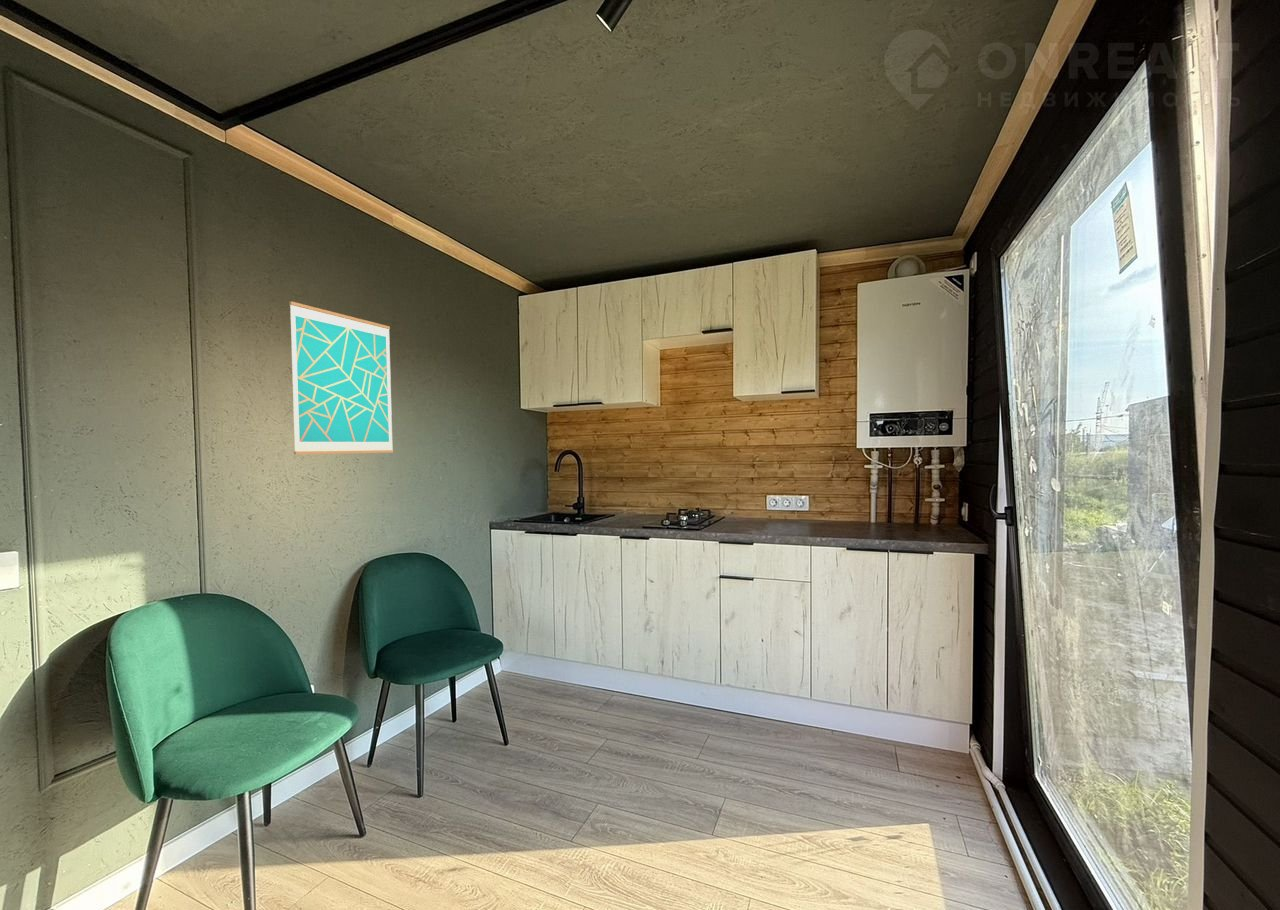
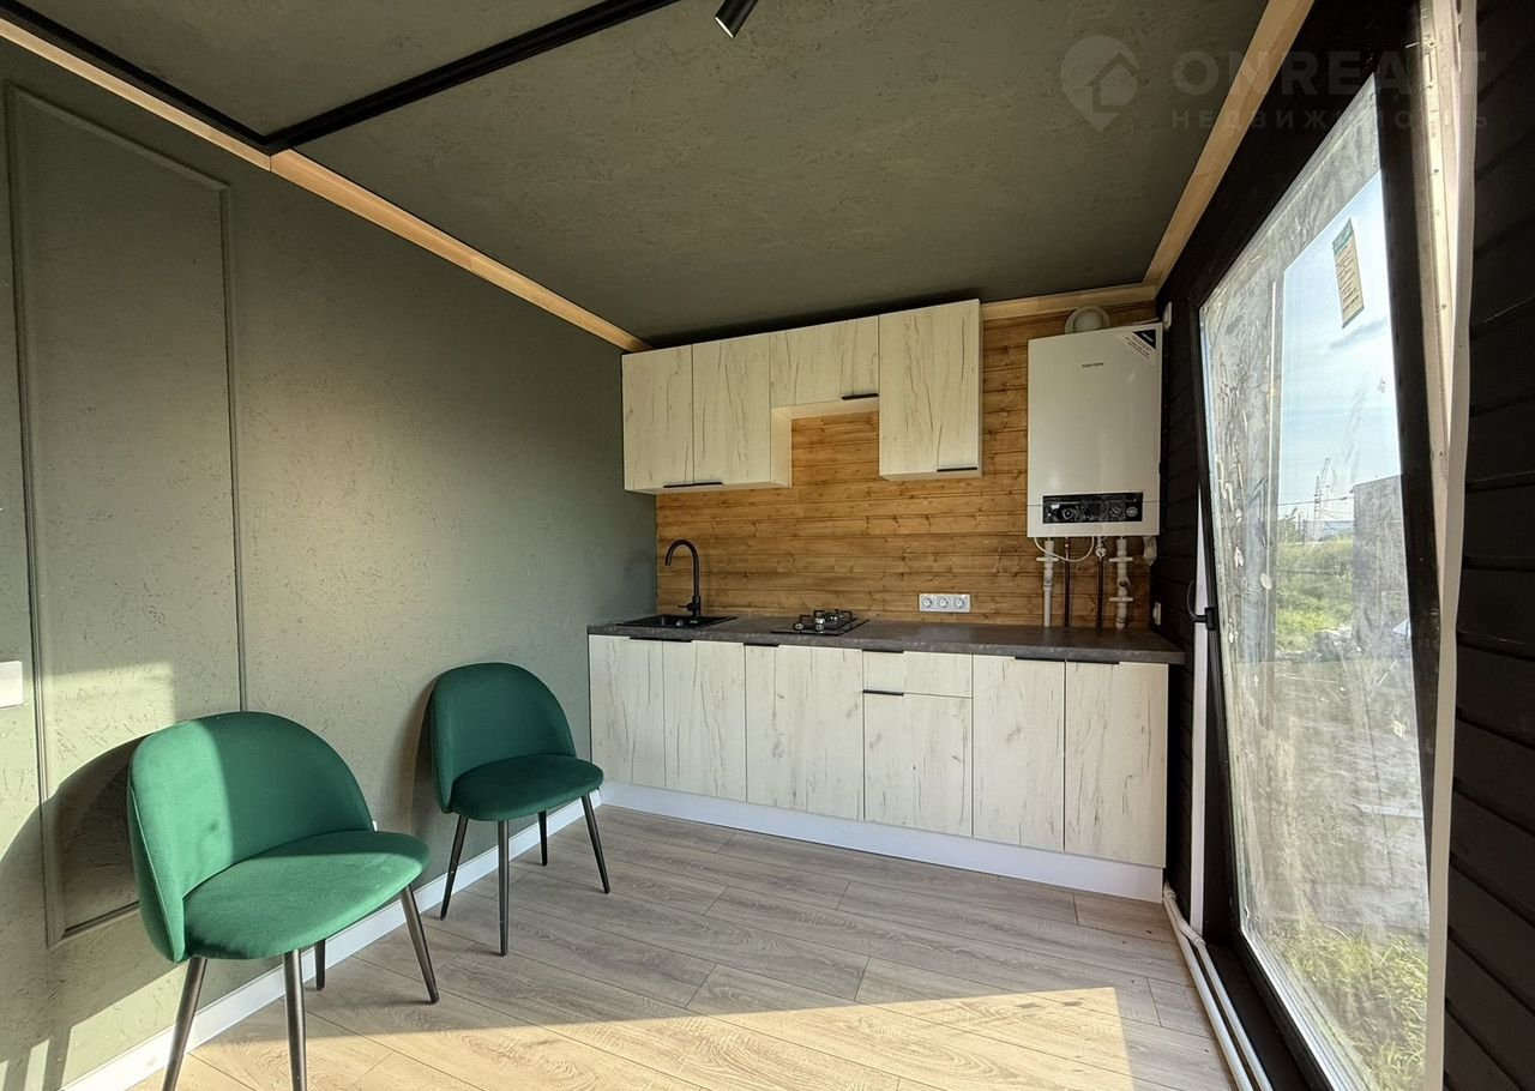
- wall art [288,300,394,455]
